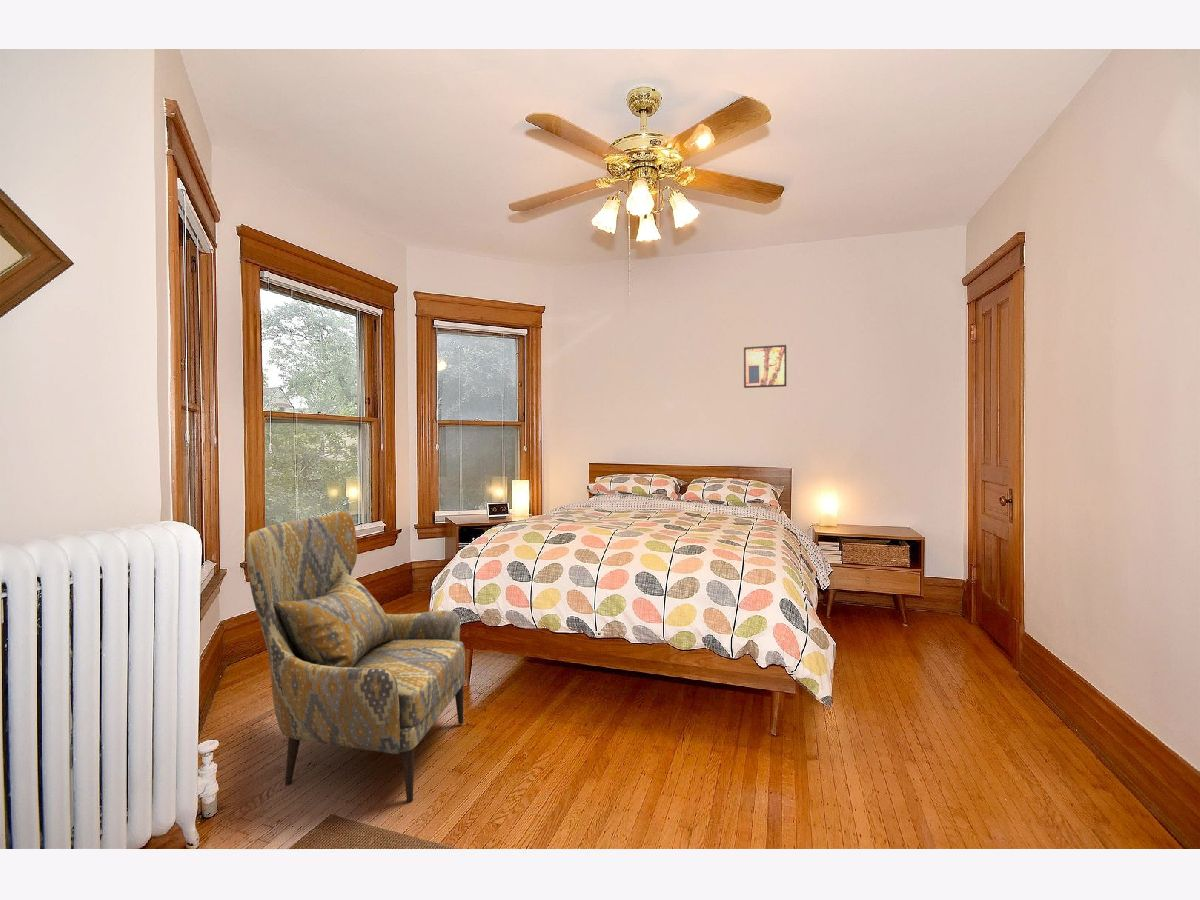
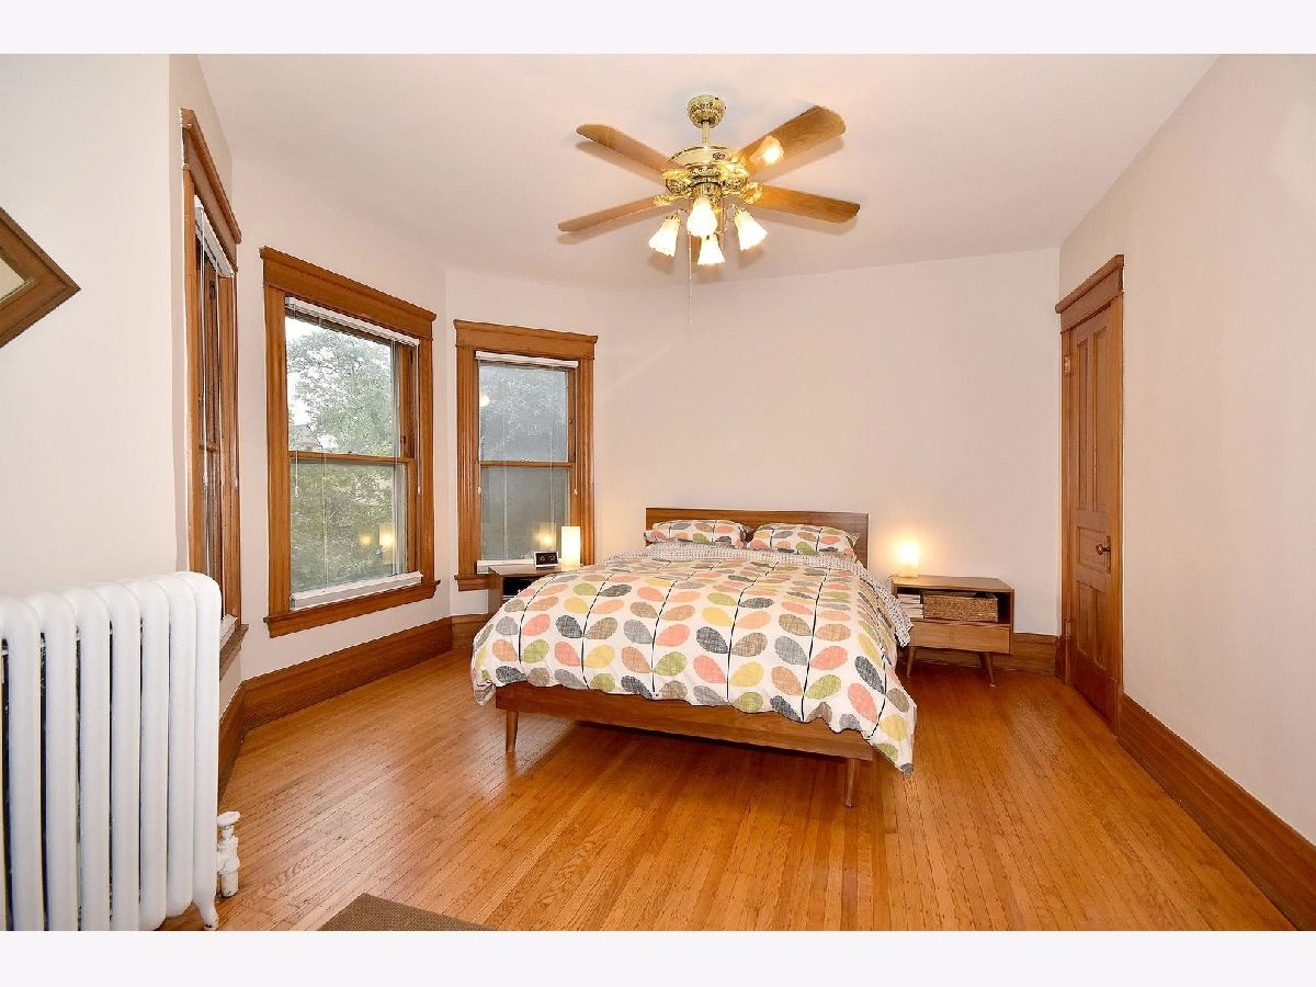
- armchair [245,511,466,803]
- wall art [743,344,787,389]
